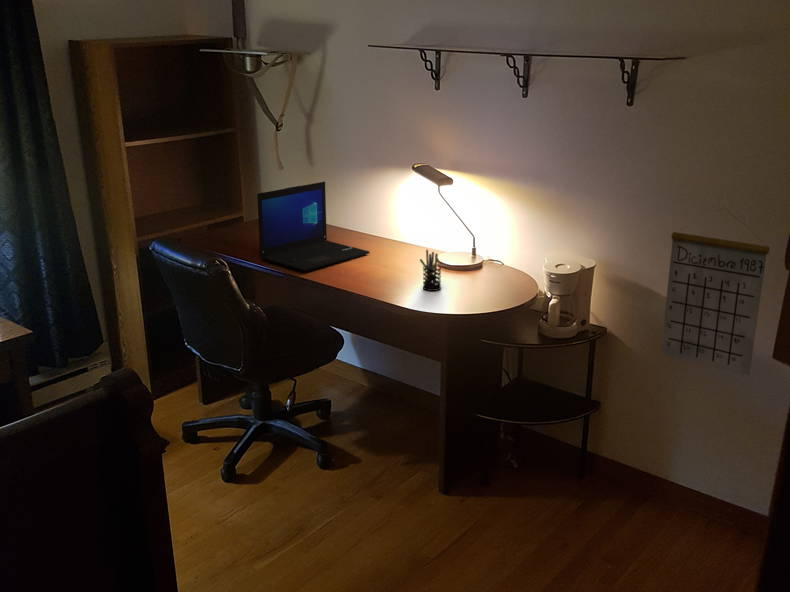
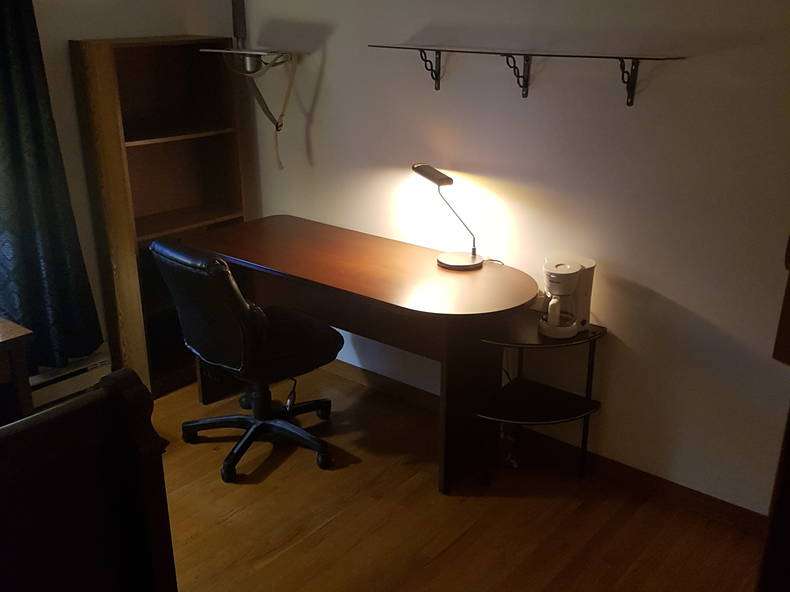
- laptop [256,181,371,272]
- pen holder [419,249,442,292]
- calendar [660,206,770,376]
